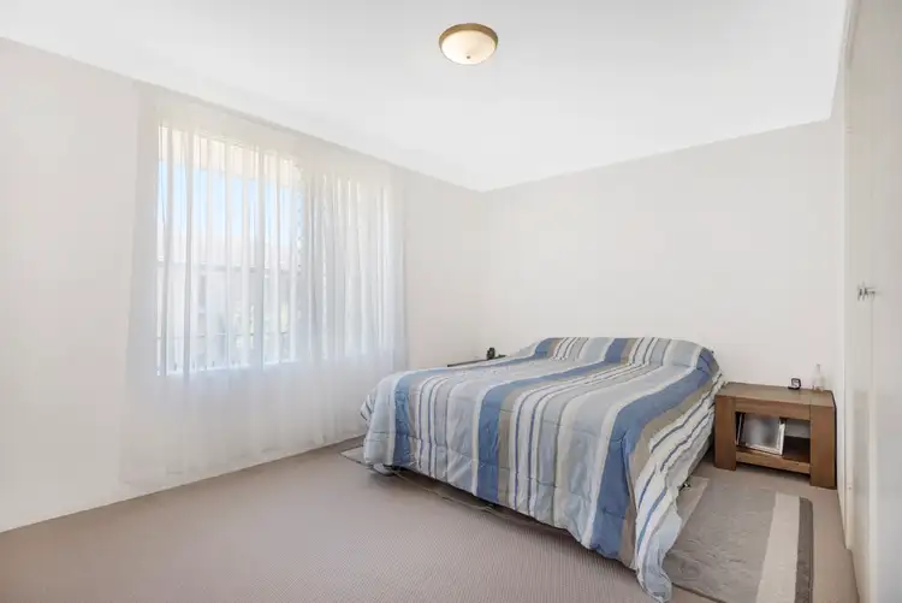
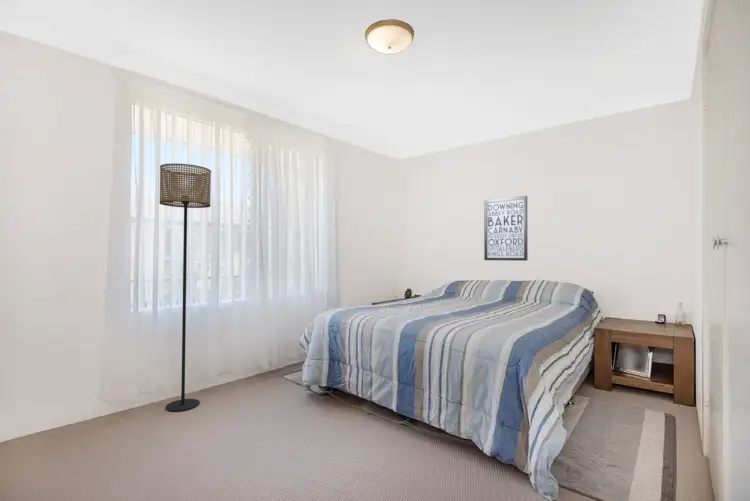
+ floor lamp [158,162,212,412]
+ wall art [483,195,529,262]
